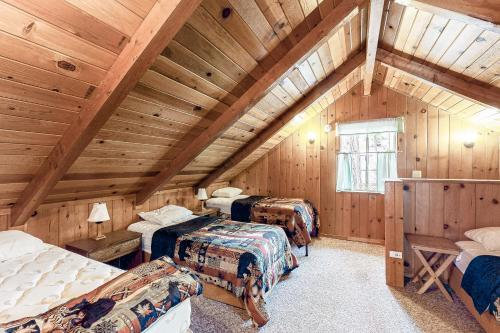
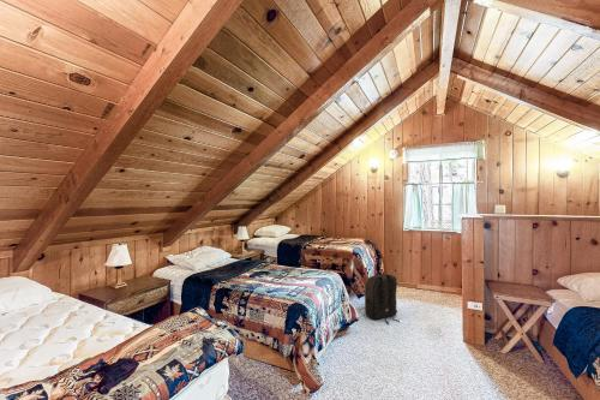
+ backpack [364,273,398,326]
